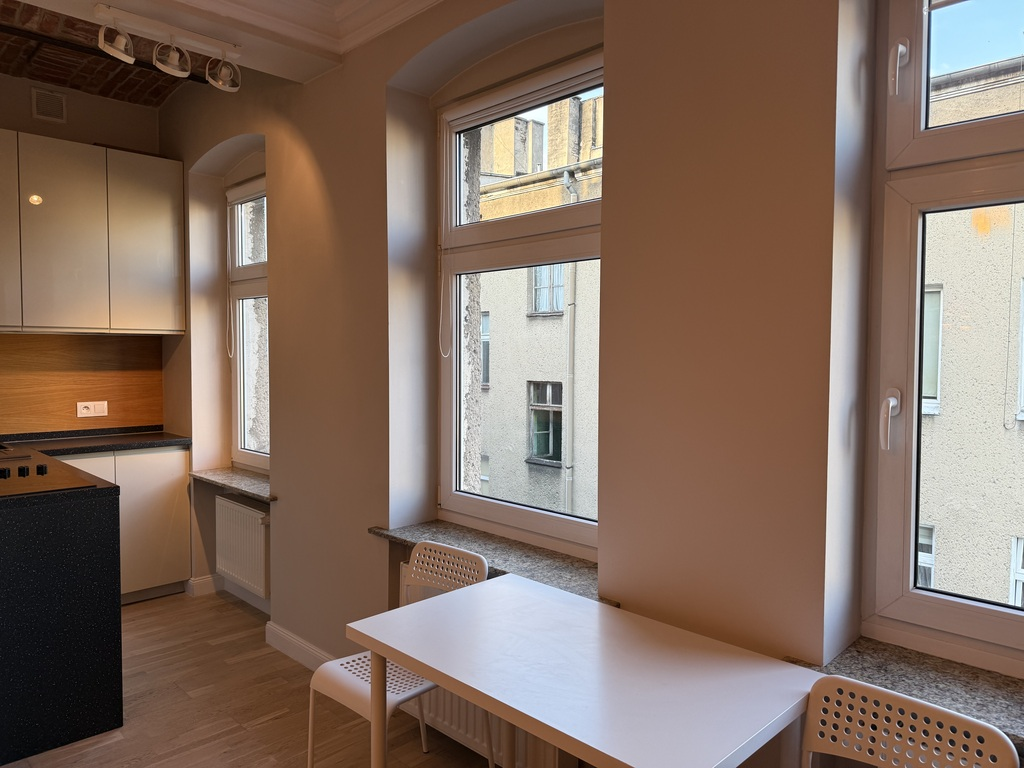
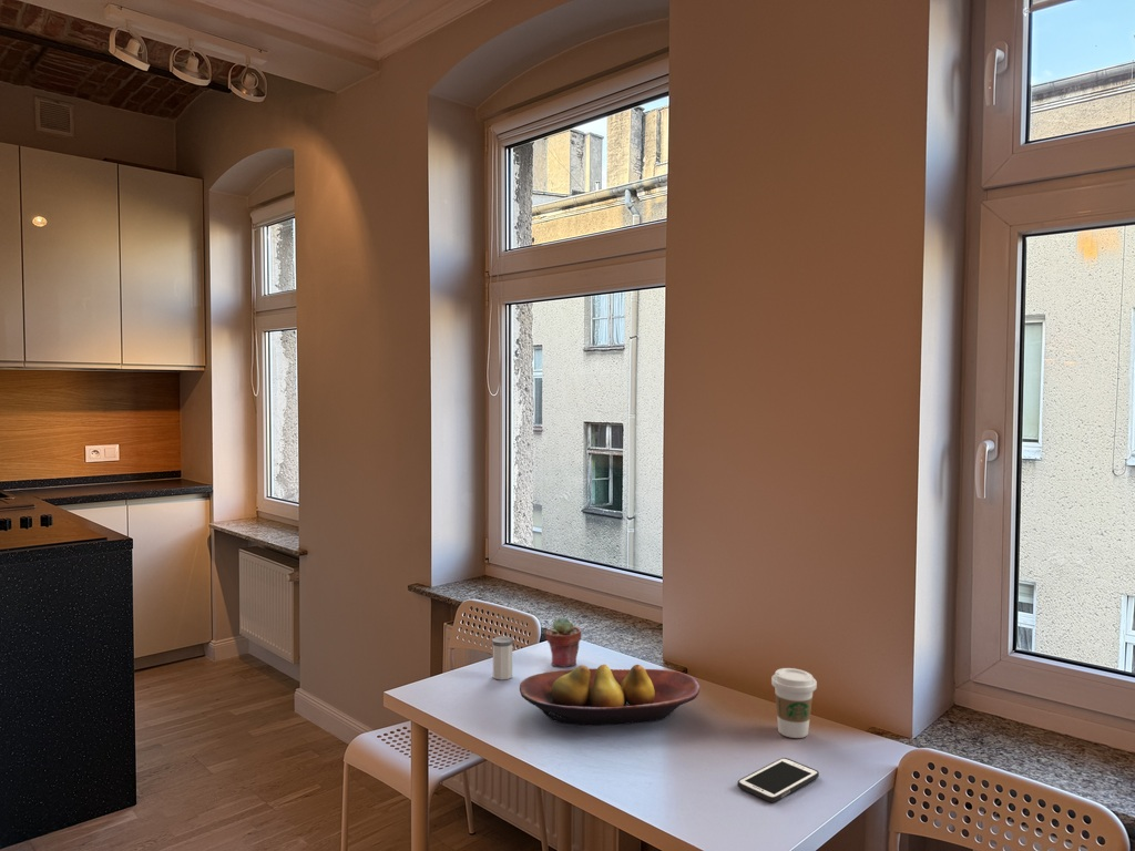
+ fruit bowl [519,664,702,727]
+ cell phone [736,757,820,803]
+ coffee cup [770,667,818,739]
+ salt shaker [491,635,514,680]
+ potted succulent [544,616,582,668]
